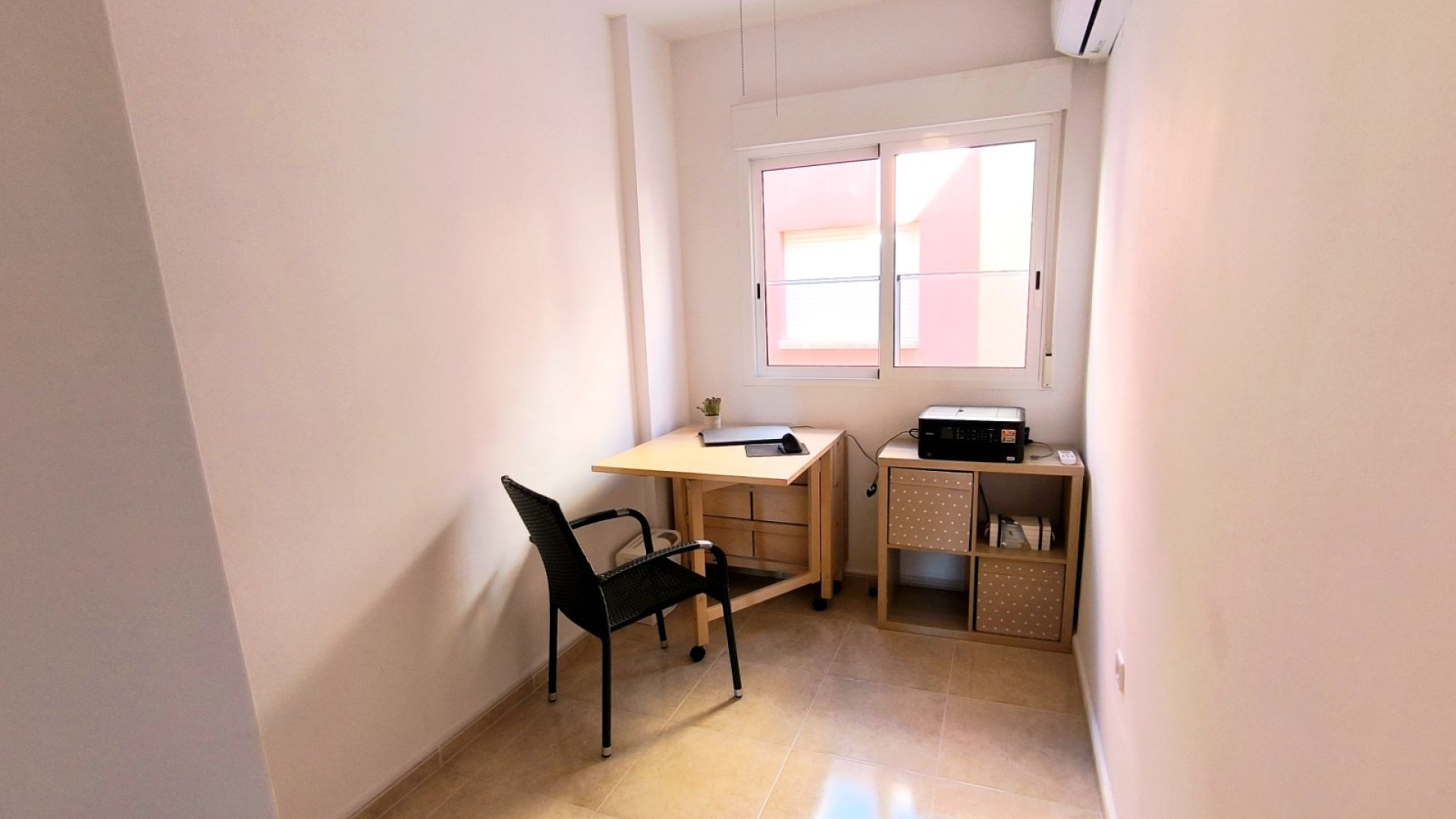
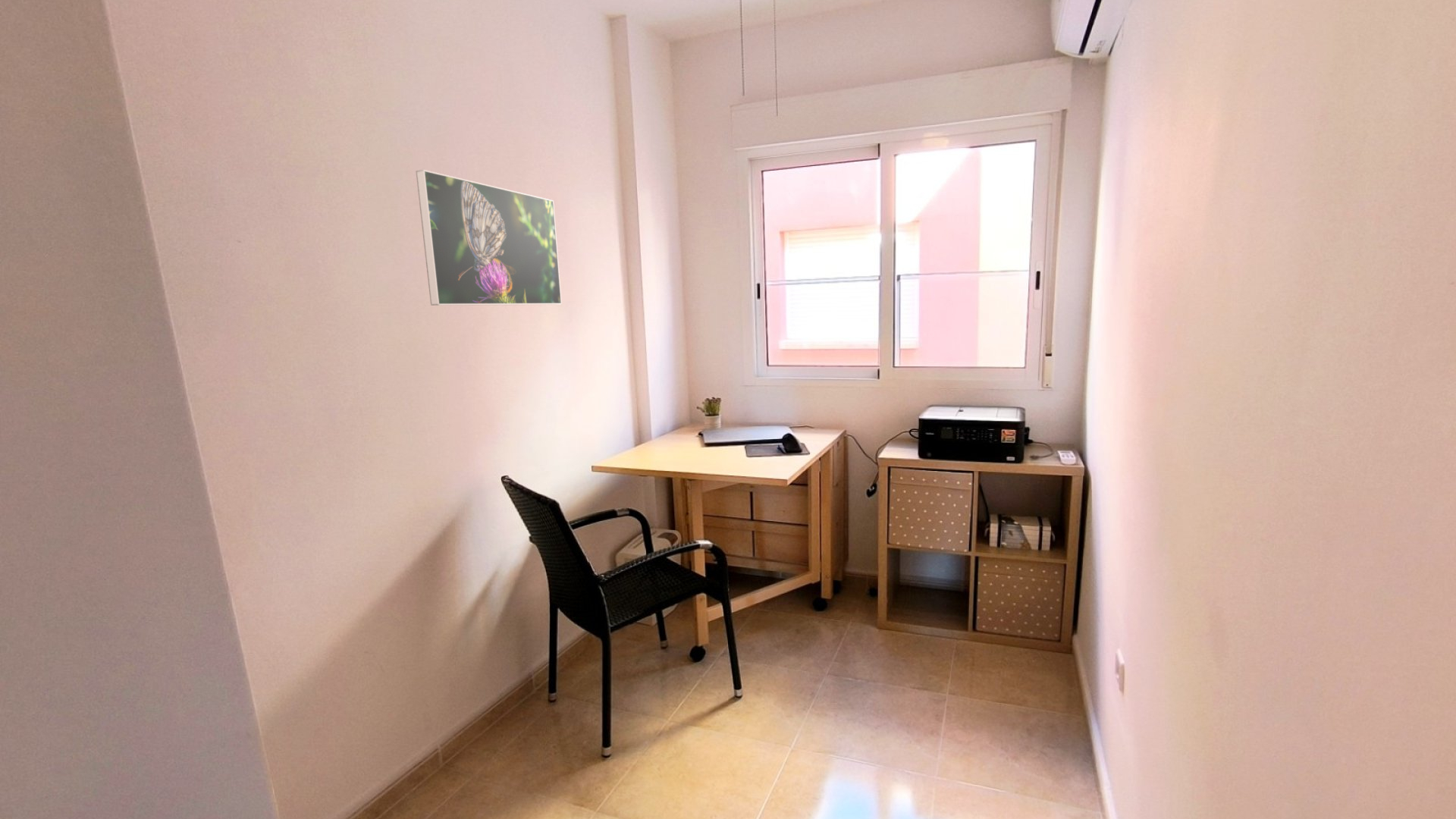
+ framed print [415,169,563,306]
